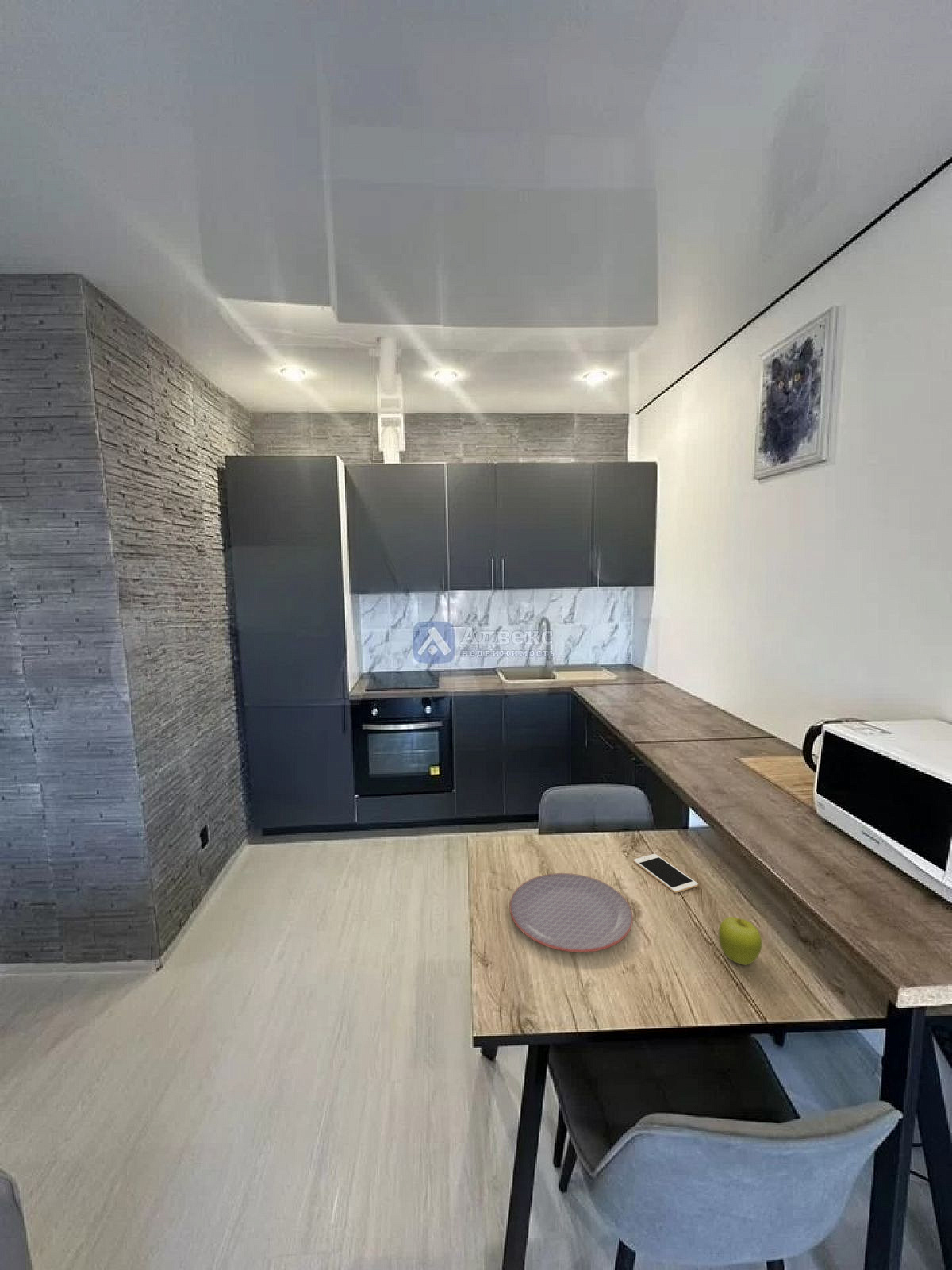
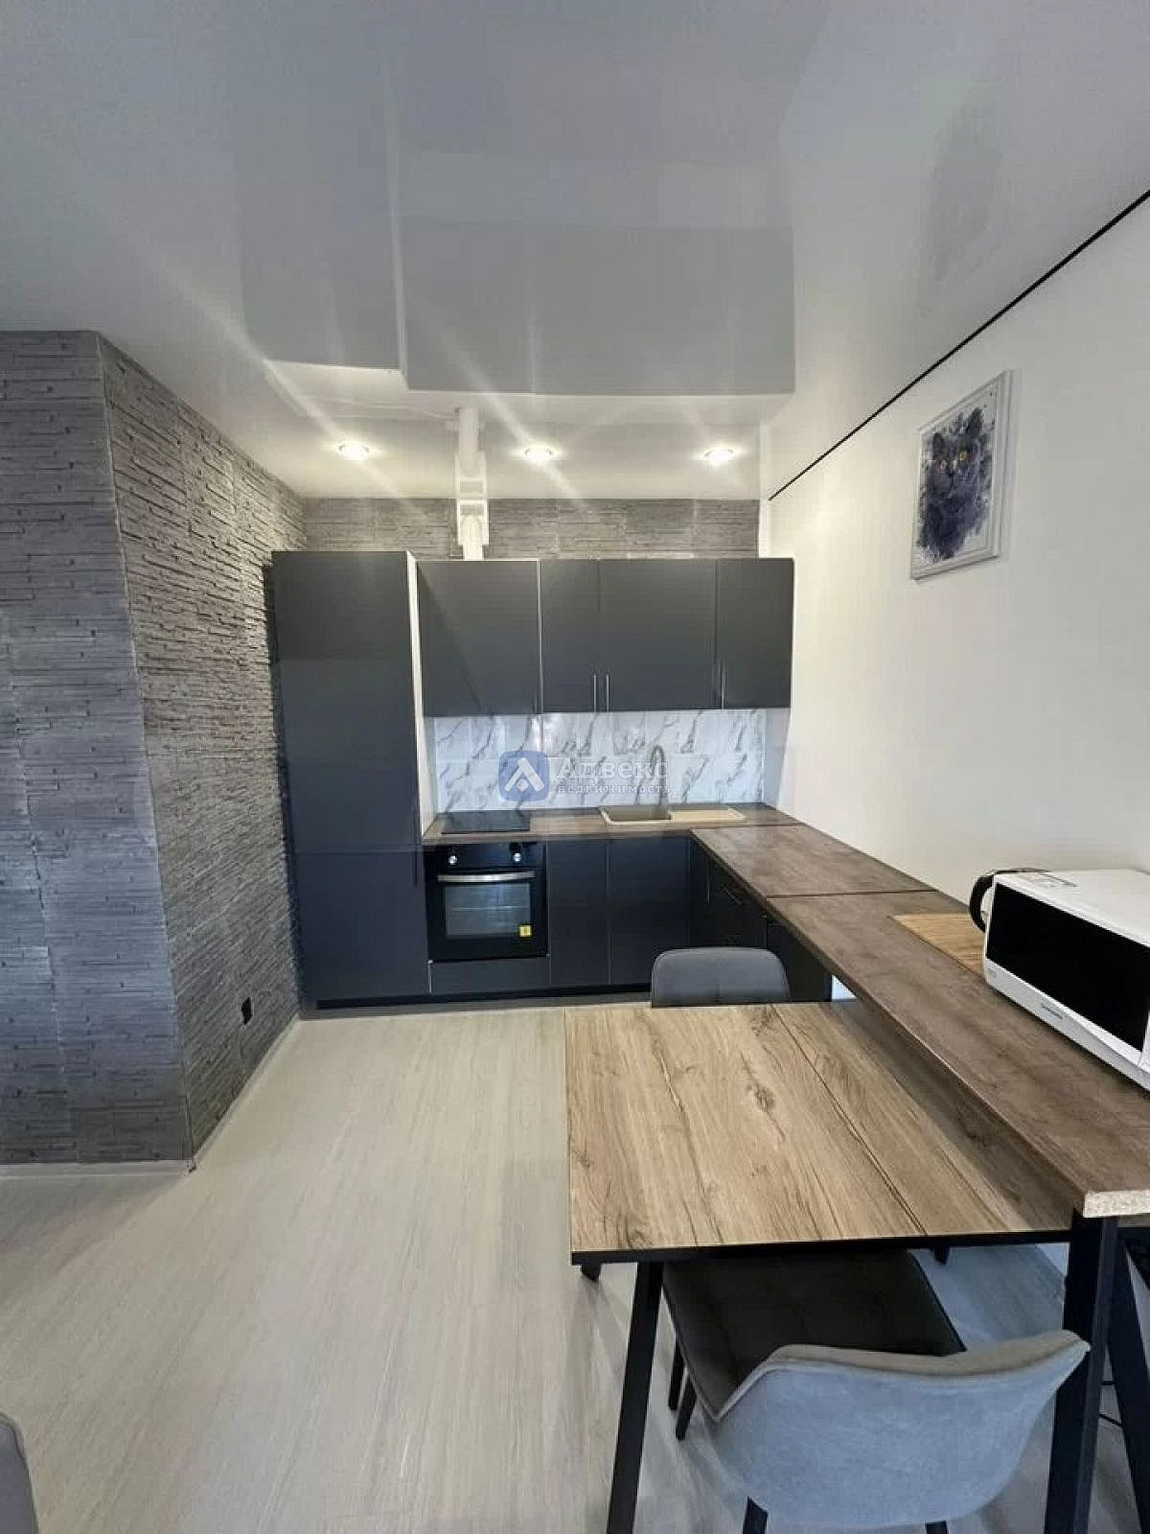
- cell phone [633,853,699,894]
- fruit [718,916,763,966]
- plate [509,872,634,953]
